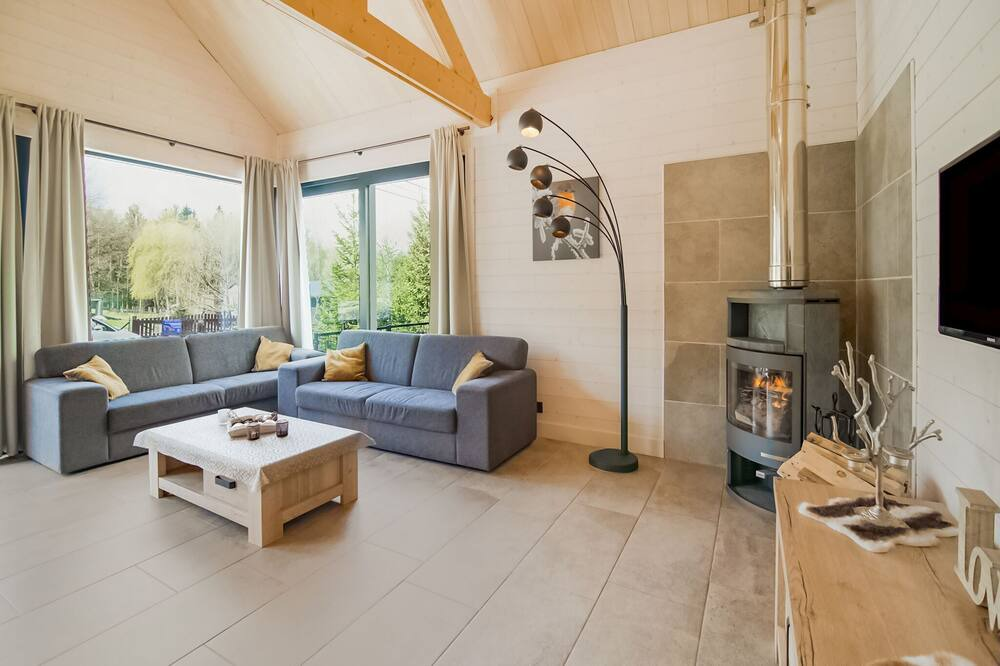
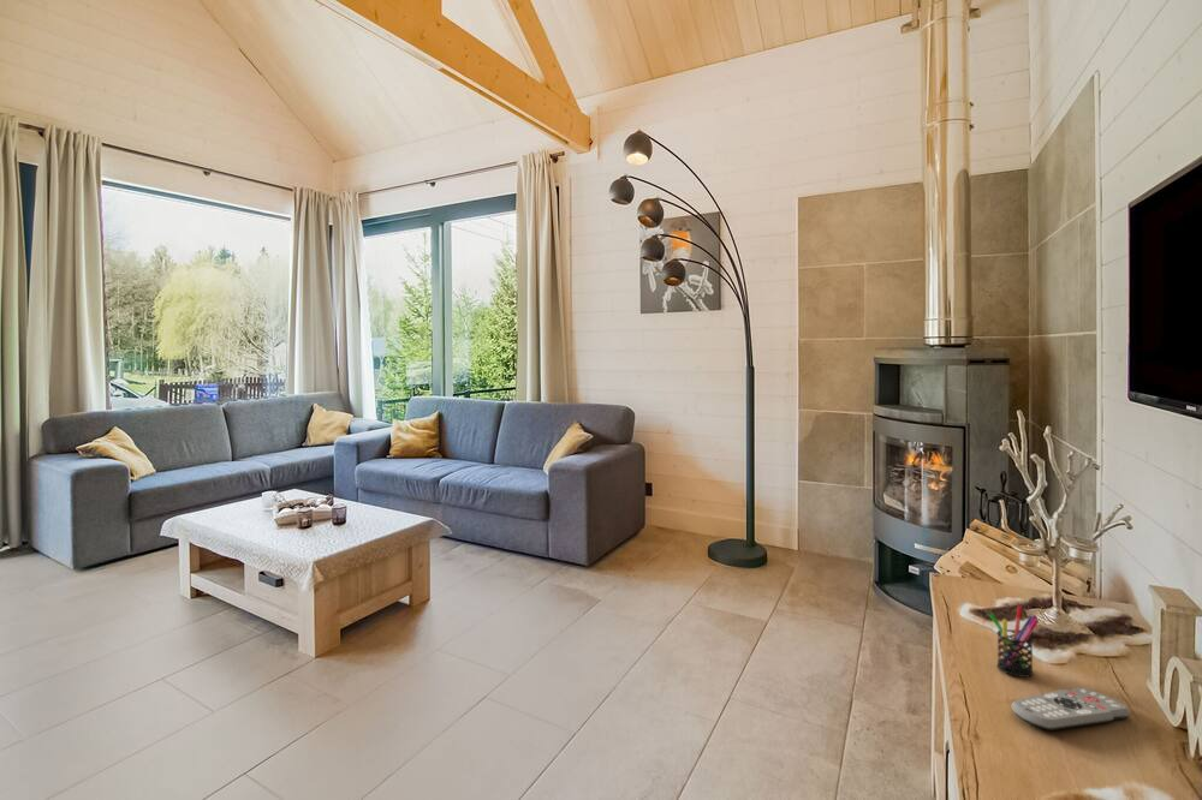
+ pen holder [988,605,1040,679]
+ remote control [1011,686,1131,732]
